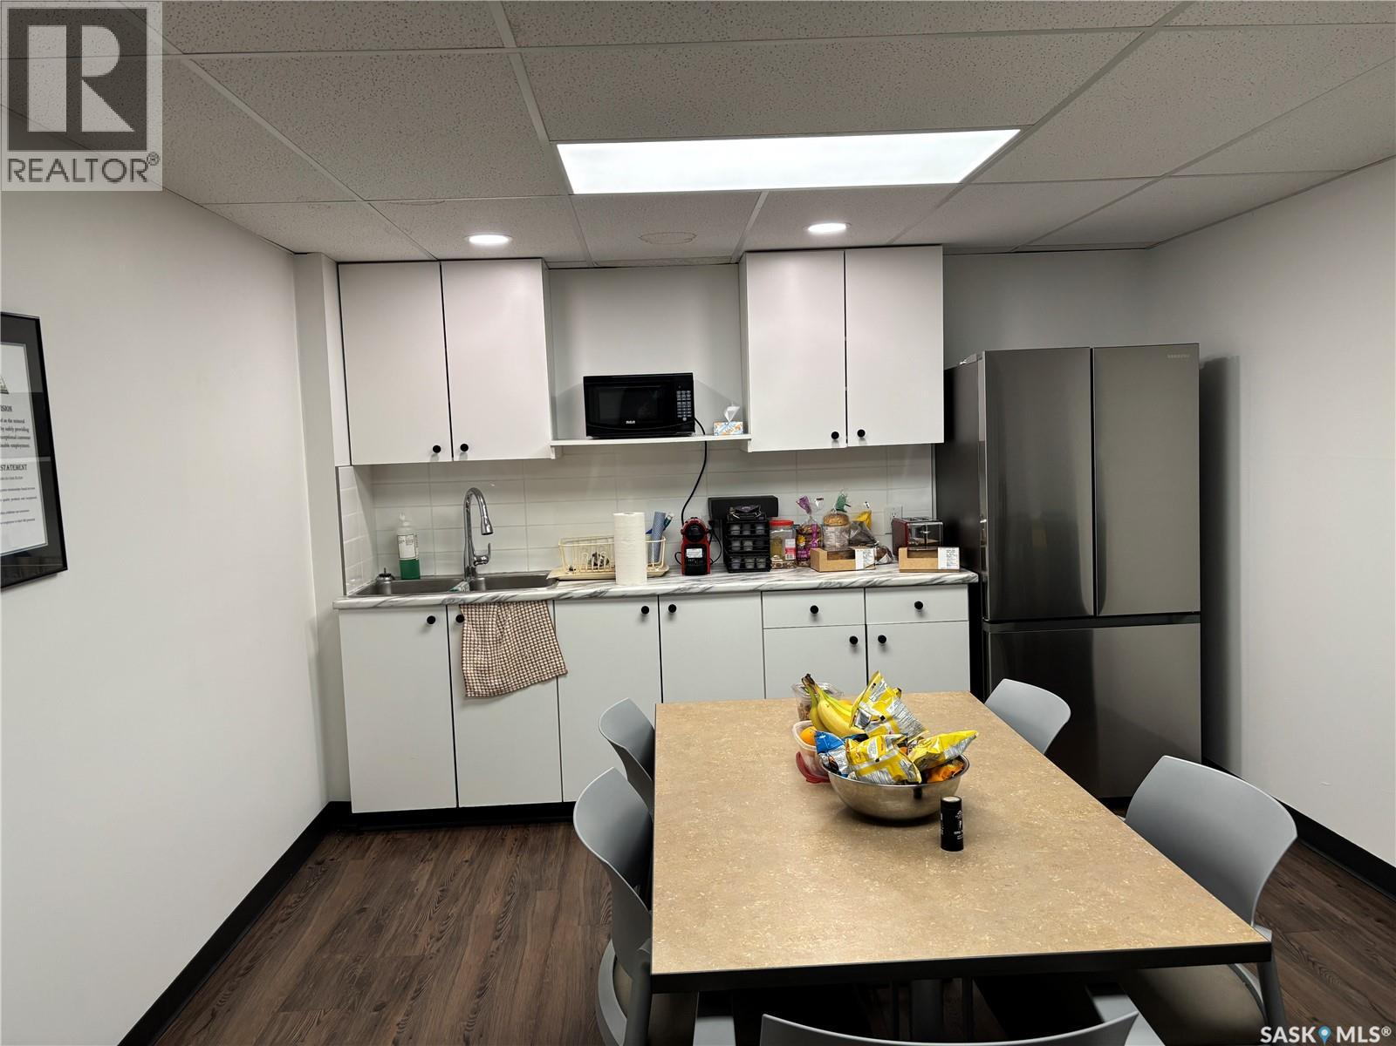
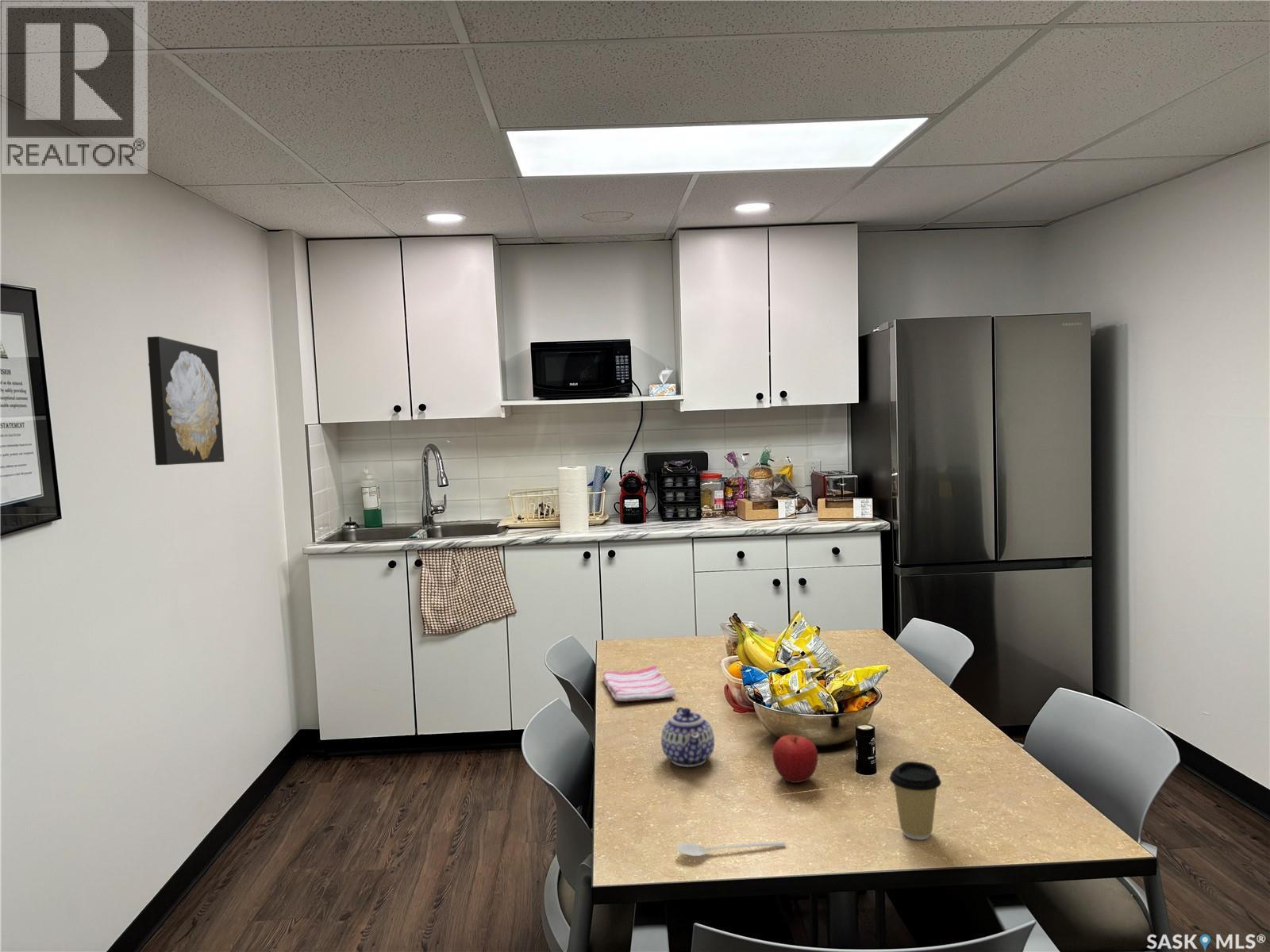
+ teapot [660,706,715,768]
+ fruit [772,734,818,784]
+ wall art [147,336,225,466]
+ coffee cup [889,761,942,840]
+ stirrer [675,841,787,857]
+ dish towel [602,664,676,702]
